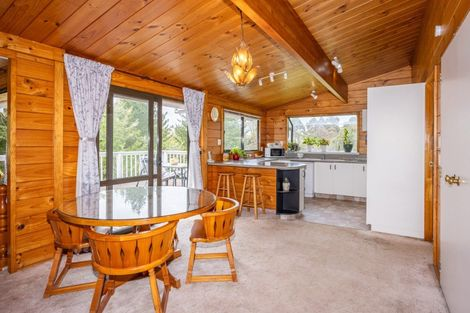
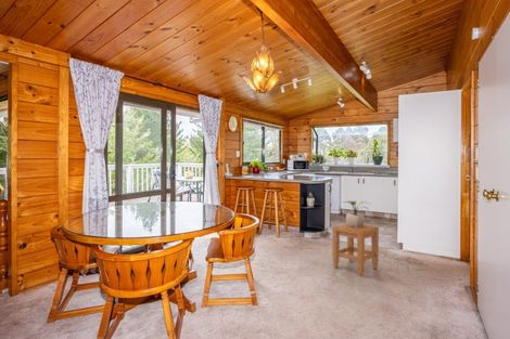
+ stool [331,222,380,276]
+ potted plant [343,200,370,227]
